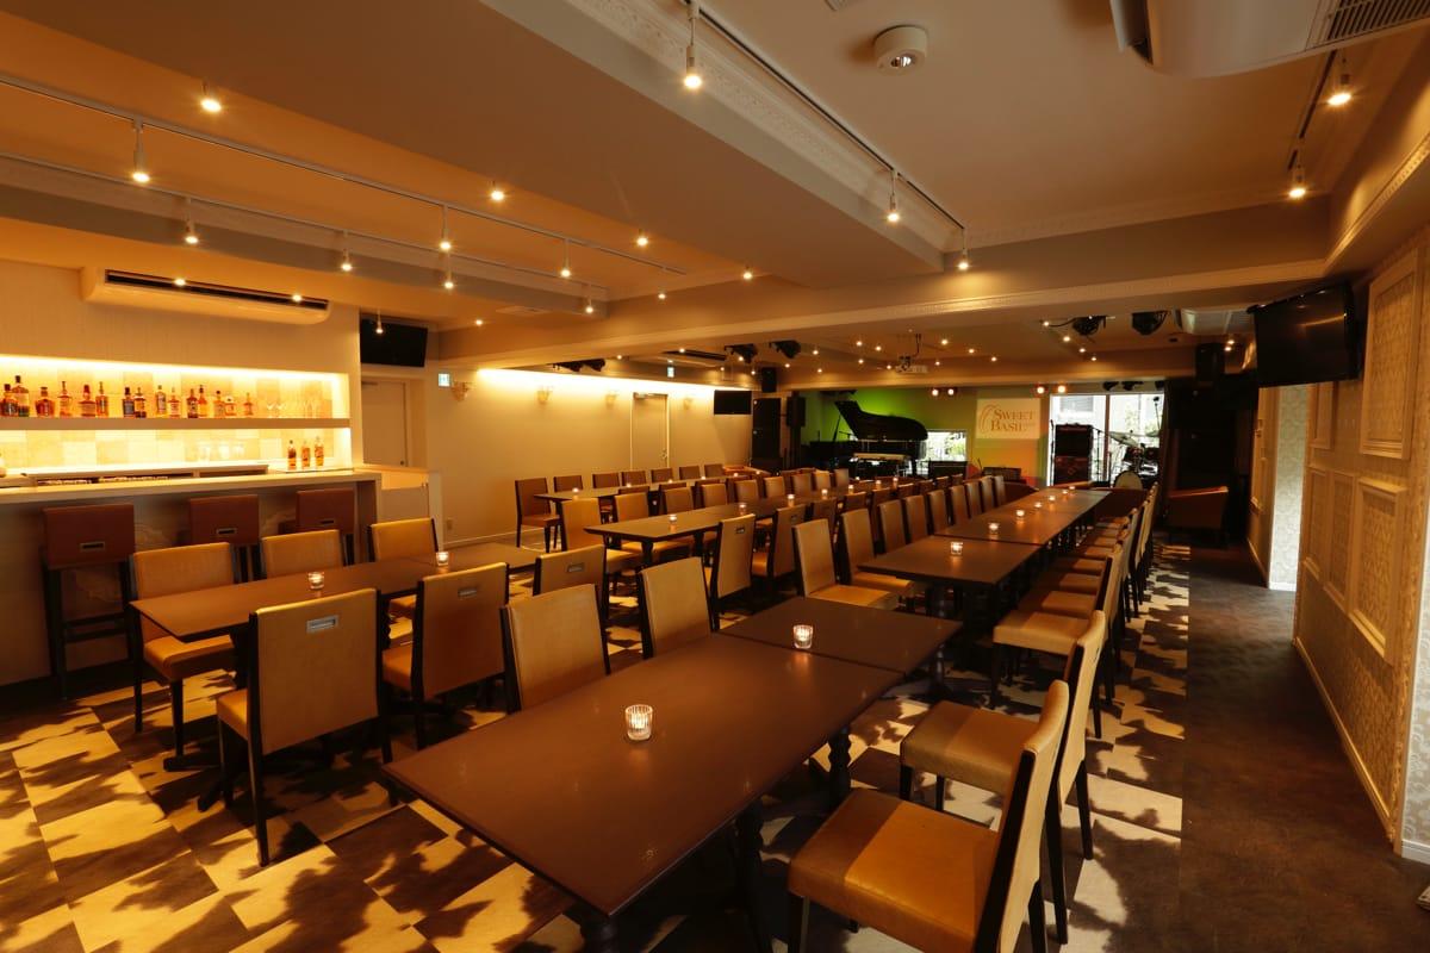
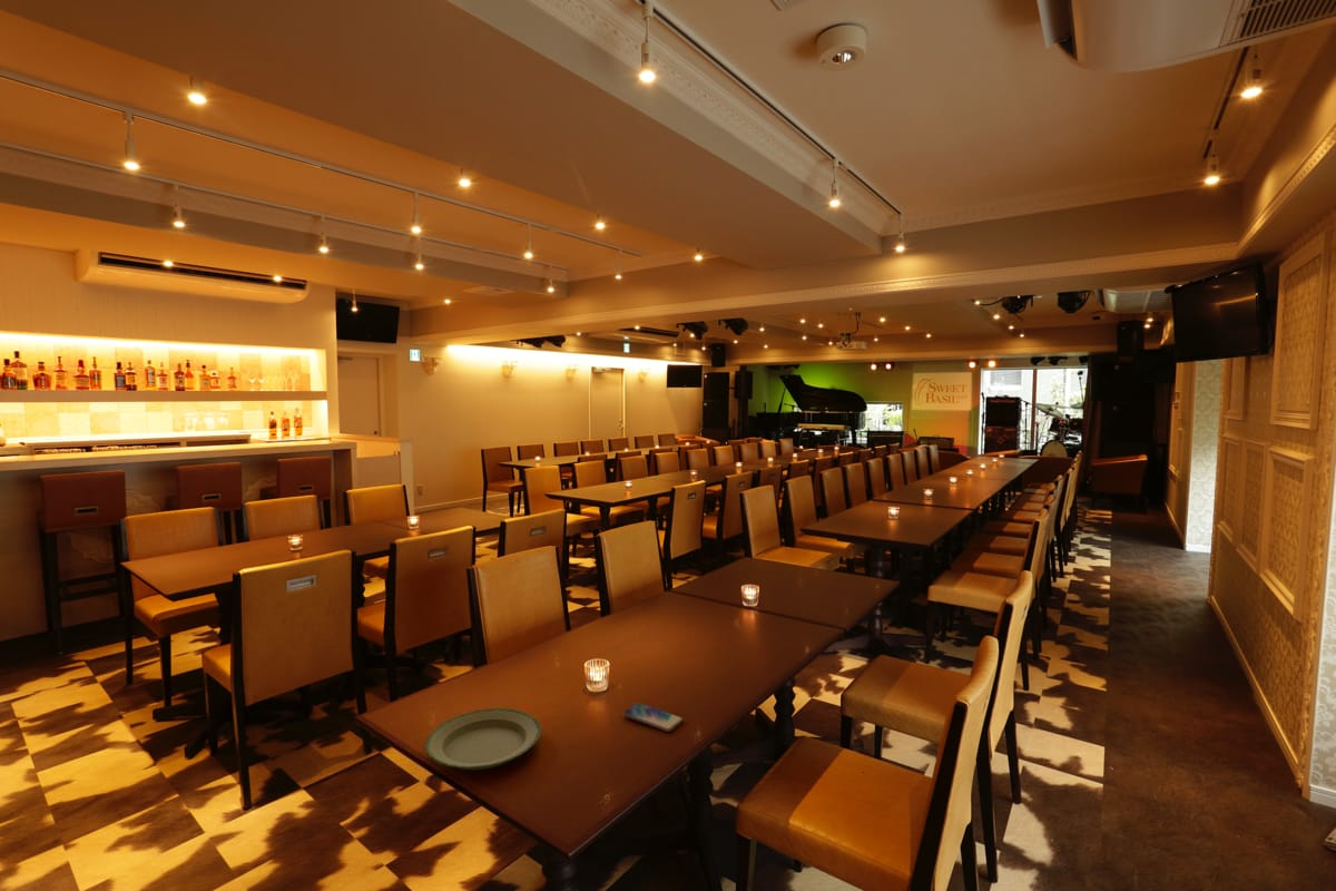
+ plate [424,707,542,771]
+ smartphone [622,702,685,733]
